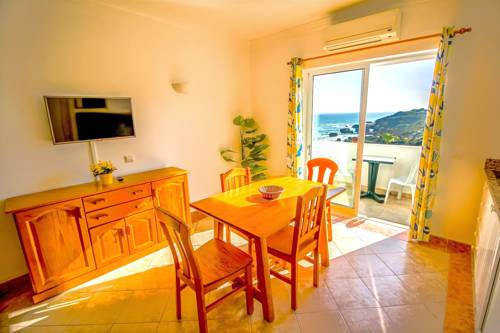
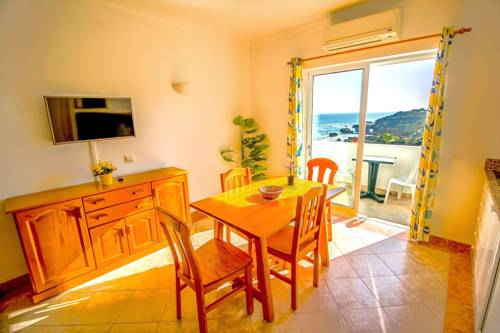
+ flower [281,156,301,186]
